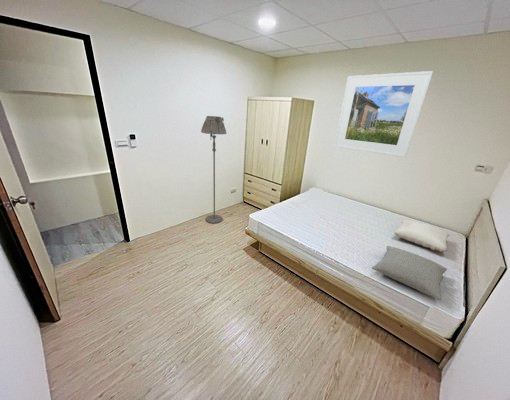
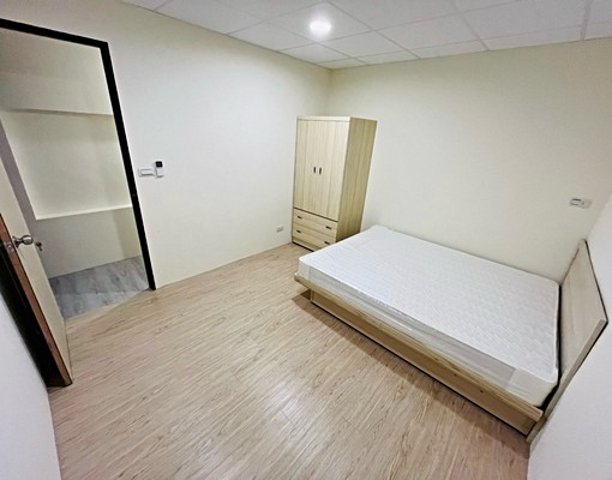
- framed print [334,70,434,158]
- pillow [393,218,451,252]
- pillow [371,245,448,302]
- floor lamp [200,115,227,224]
